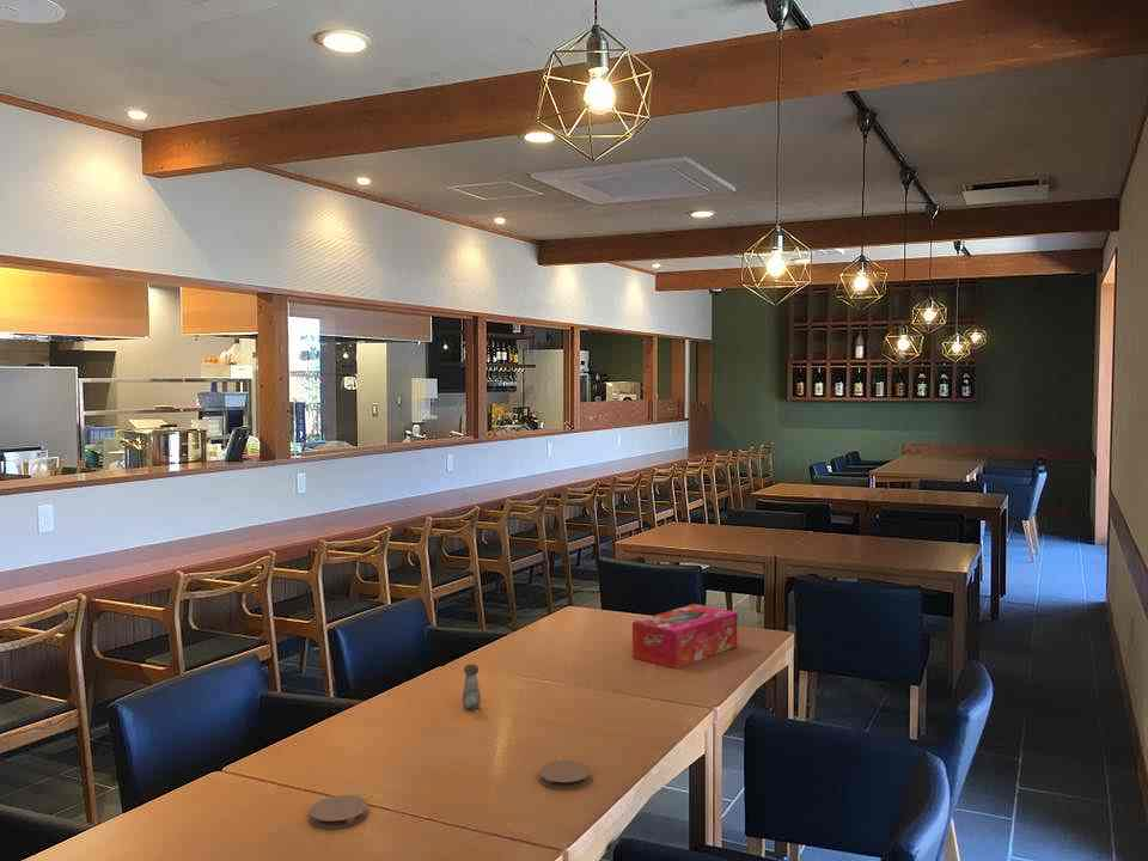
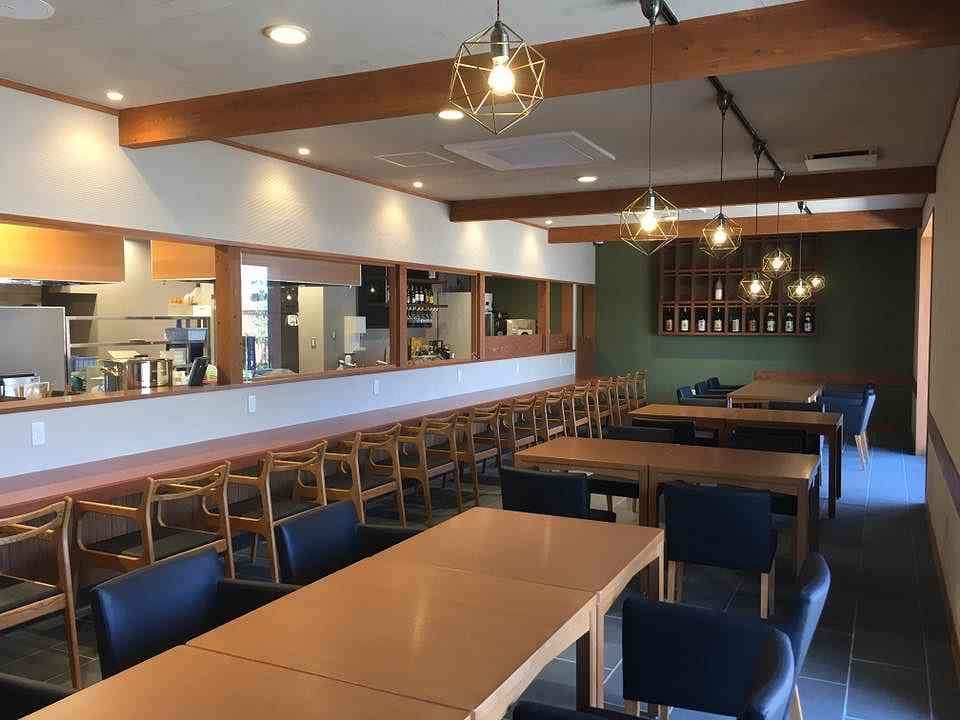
- coaster [309,794,370,830]
- tissue box [631,603,738,670]
- salt shaker [460,664,482,710]
- coaster [538,759,592,790]
